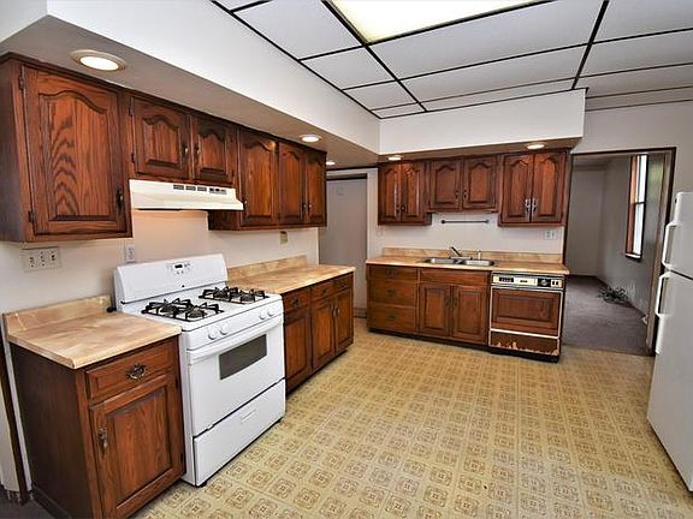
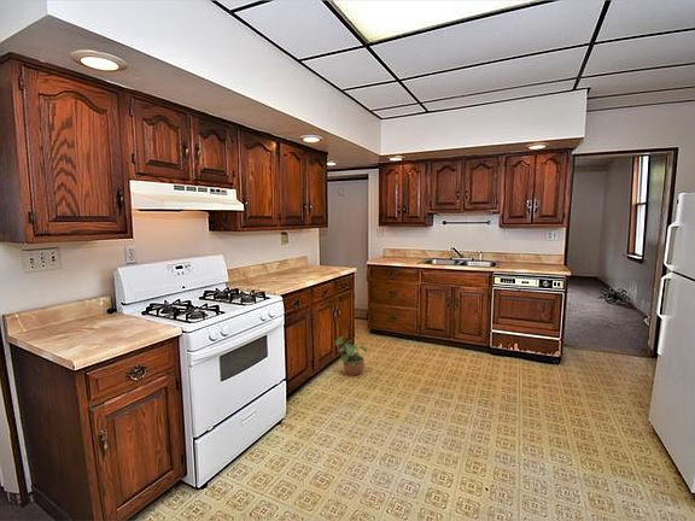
+ potted plant [334,335,368,376]
